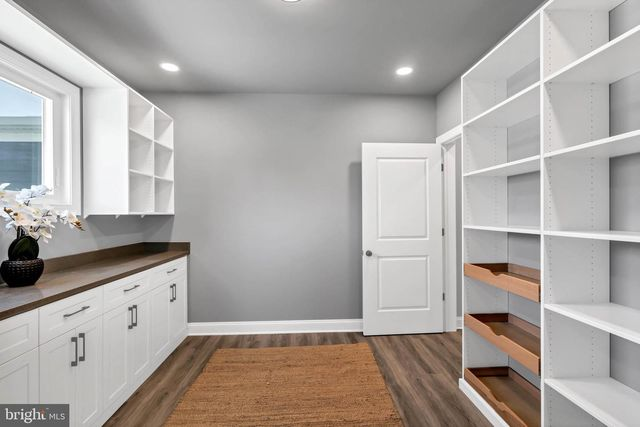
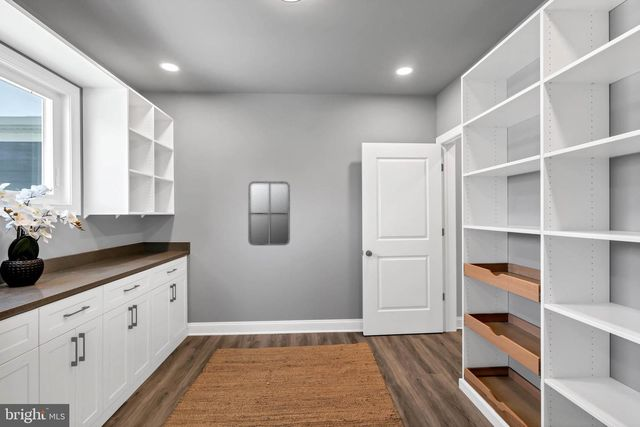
+ home mirror [247,180,291,247]
